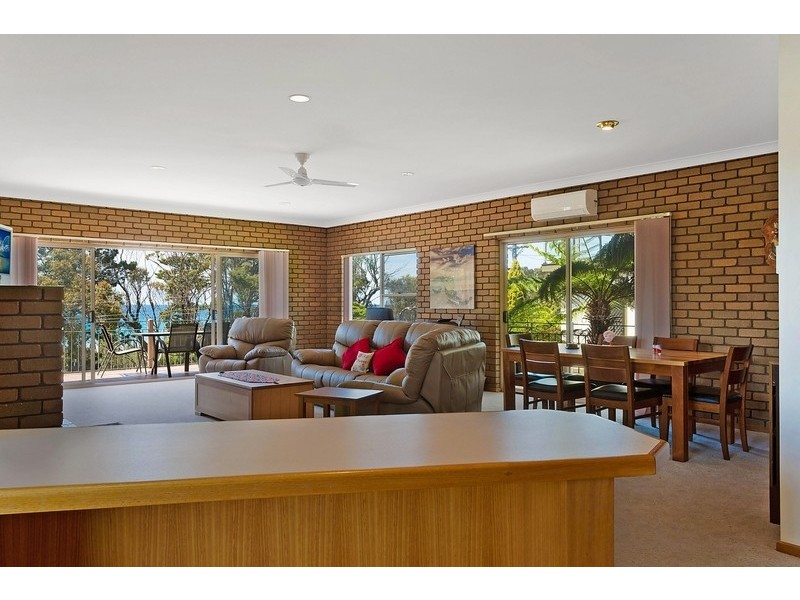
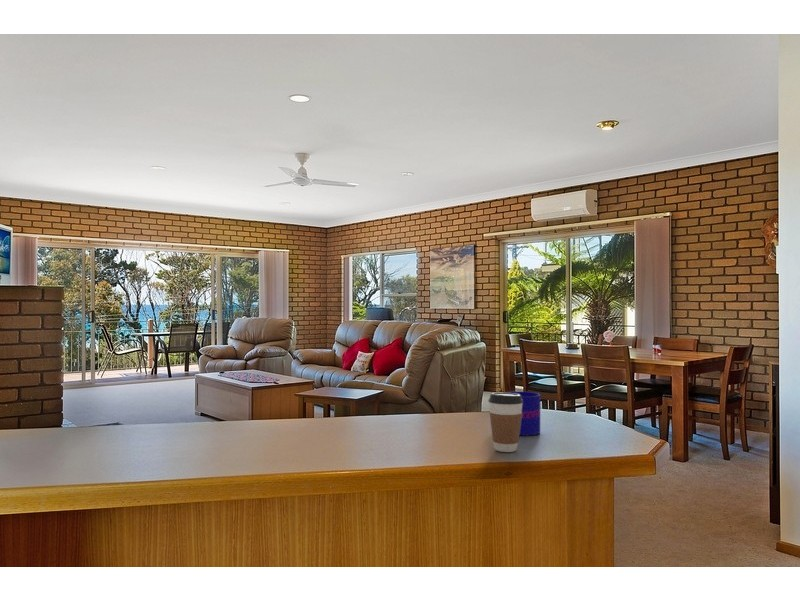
+ mug [505,390,541,436]
+ coffee cup [487,392,523,453]
